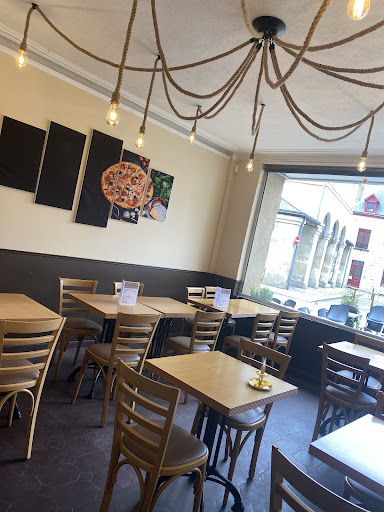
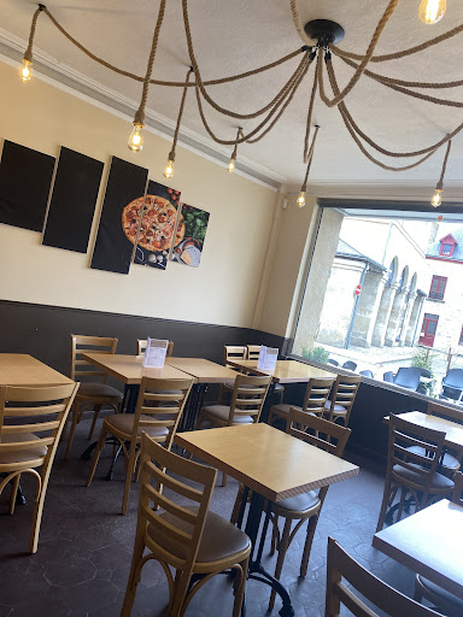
- candle holder [247,358,273,391]
